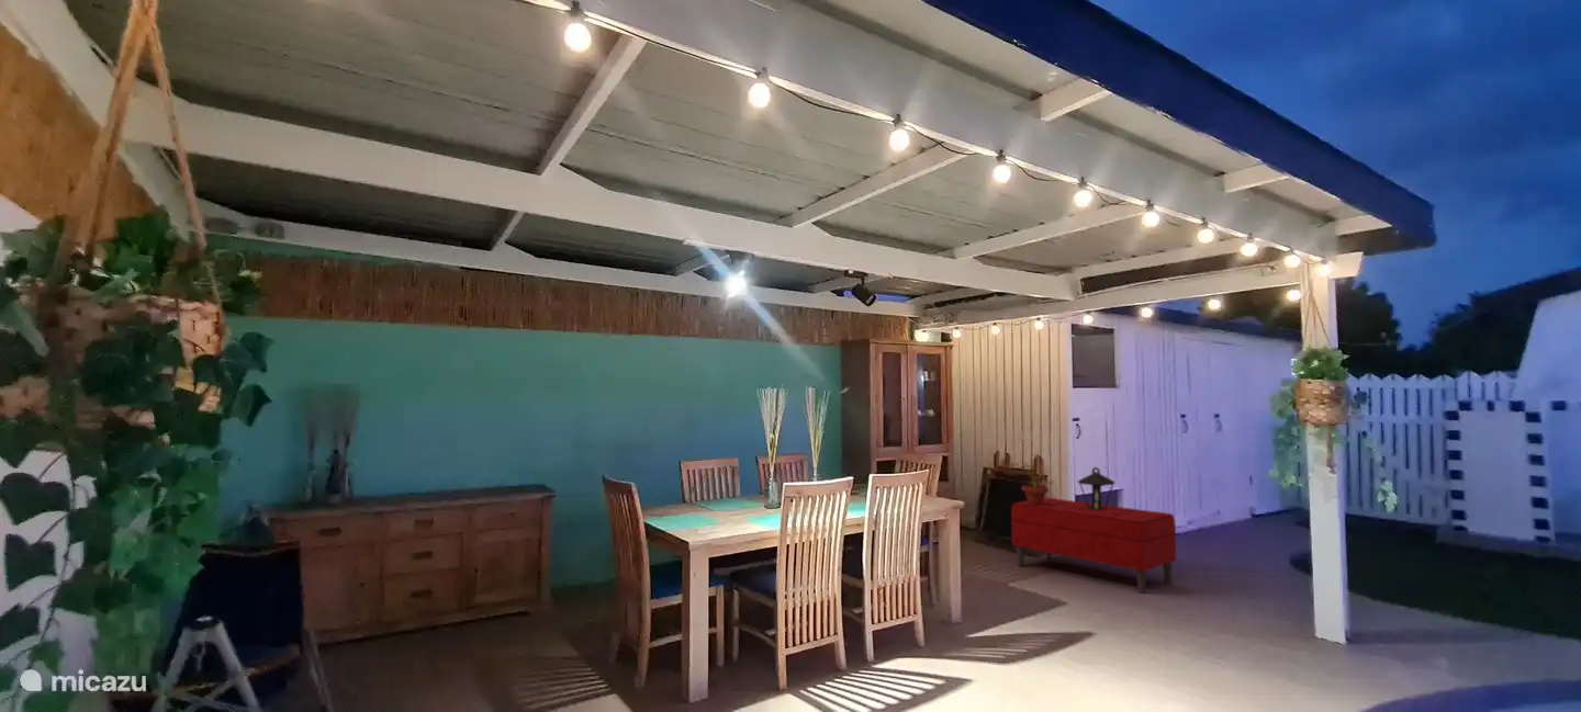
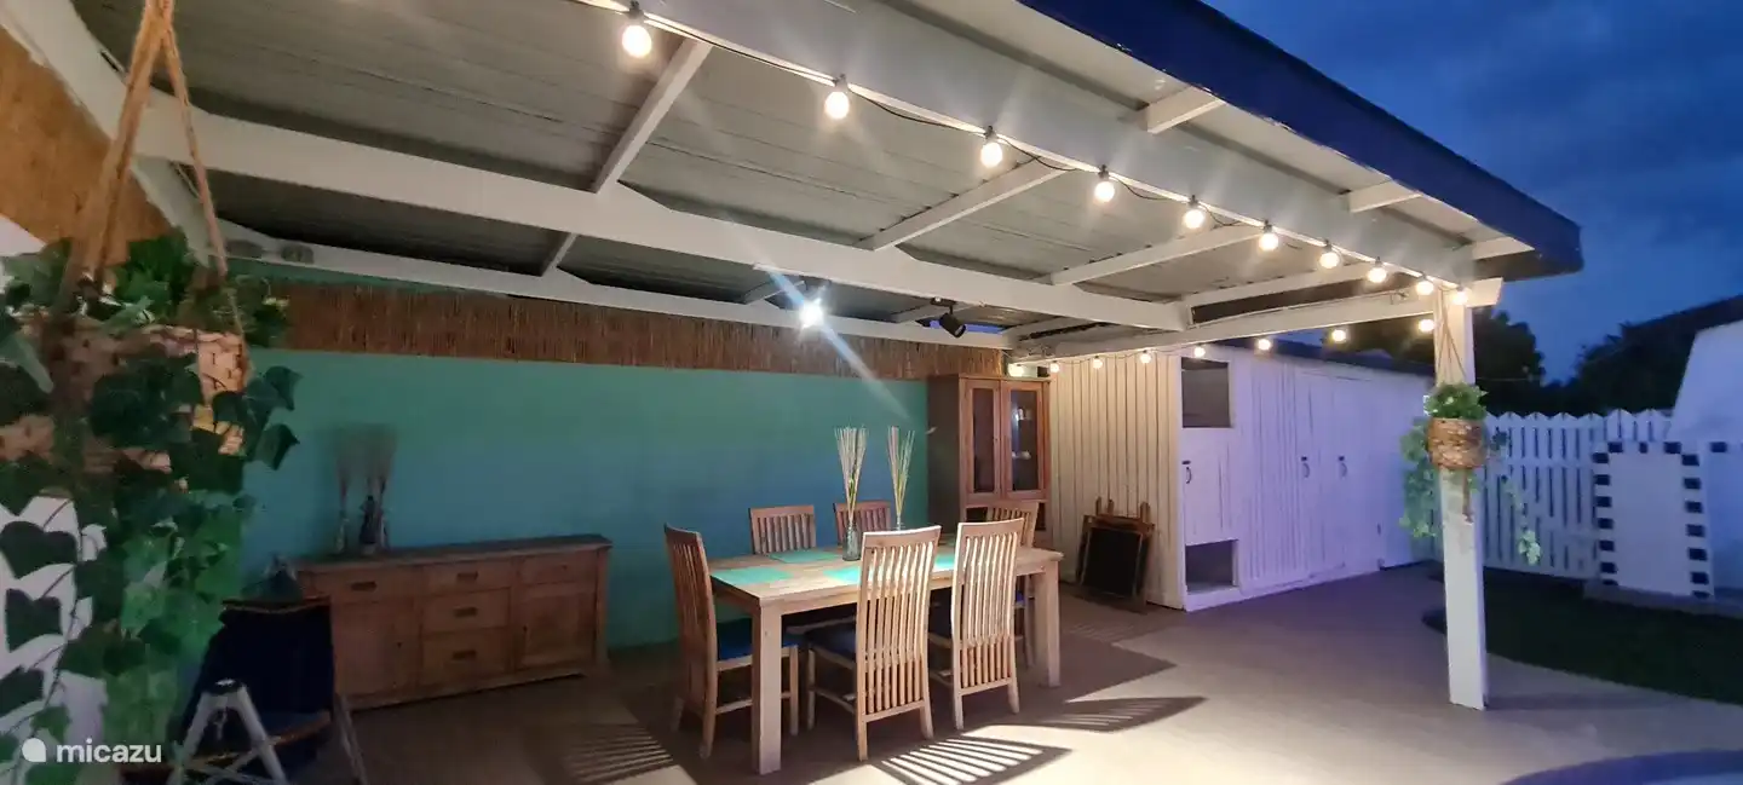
- bench [1010,497,1177,595]
- potted plant [1020,465,1050,506]
- lantern [1077,466,1117,510]
